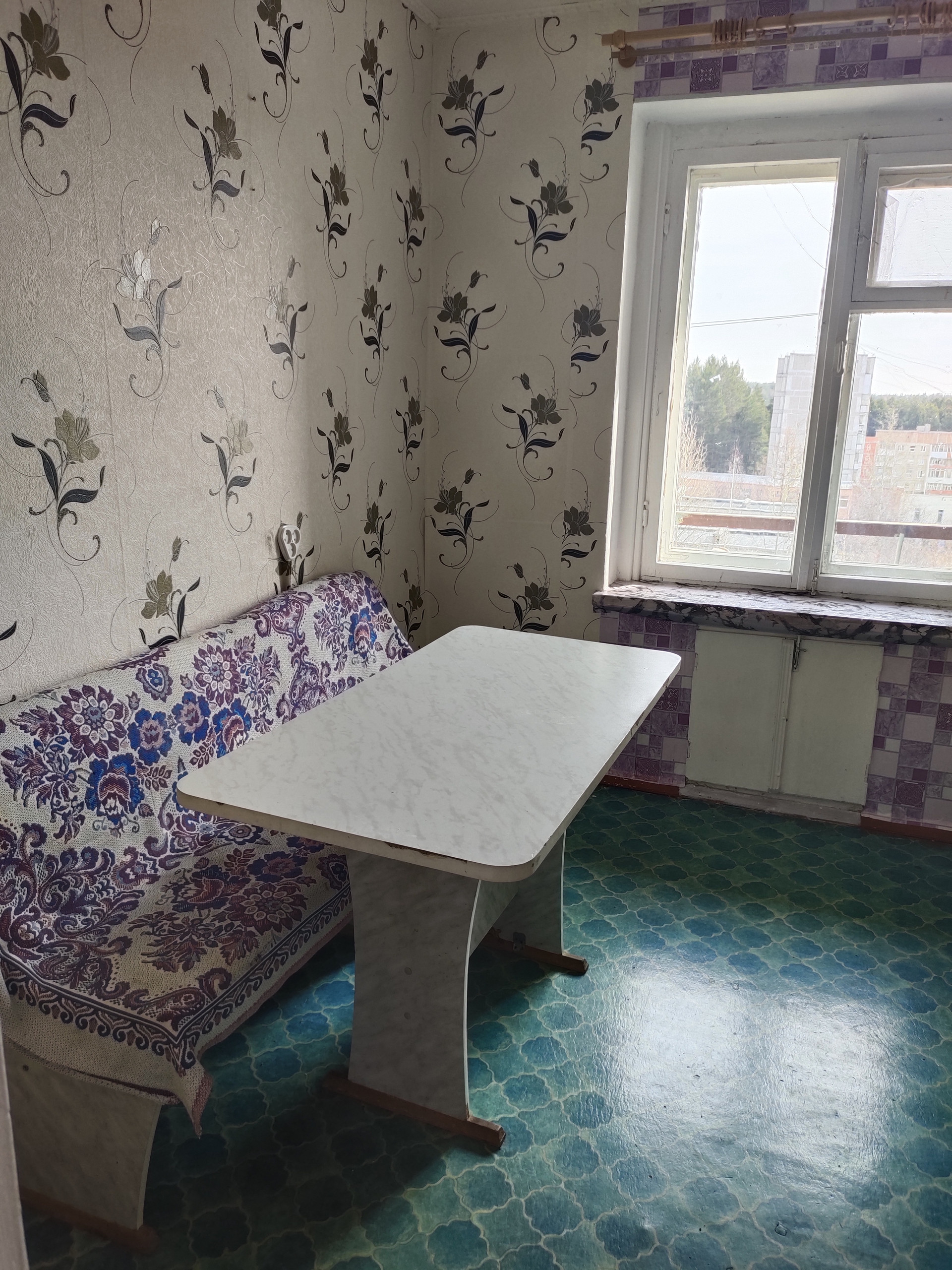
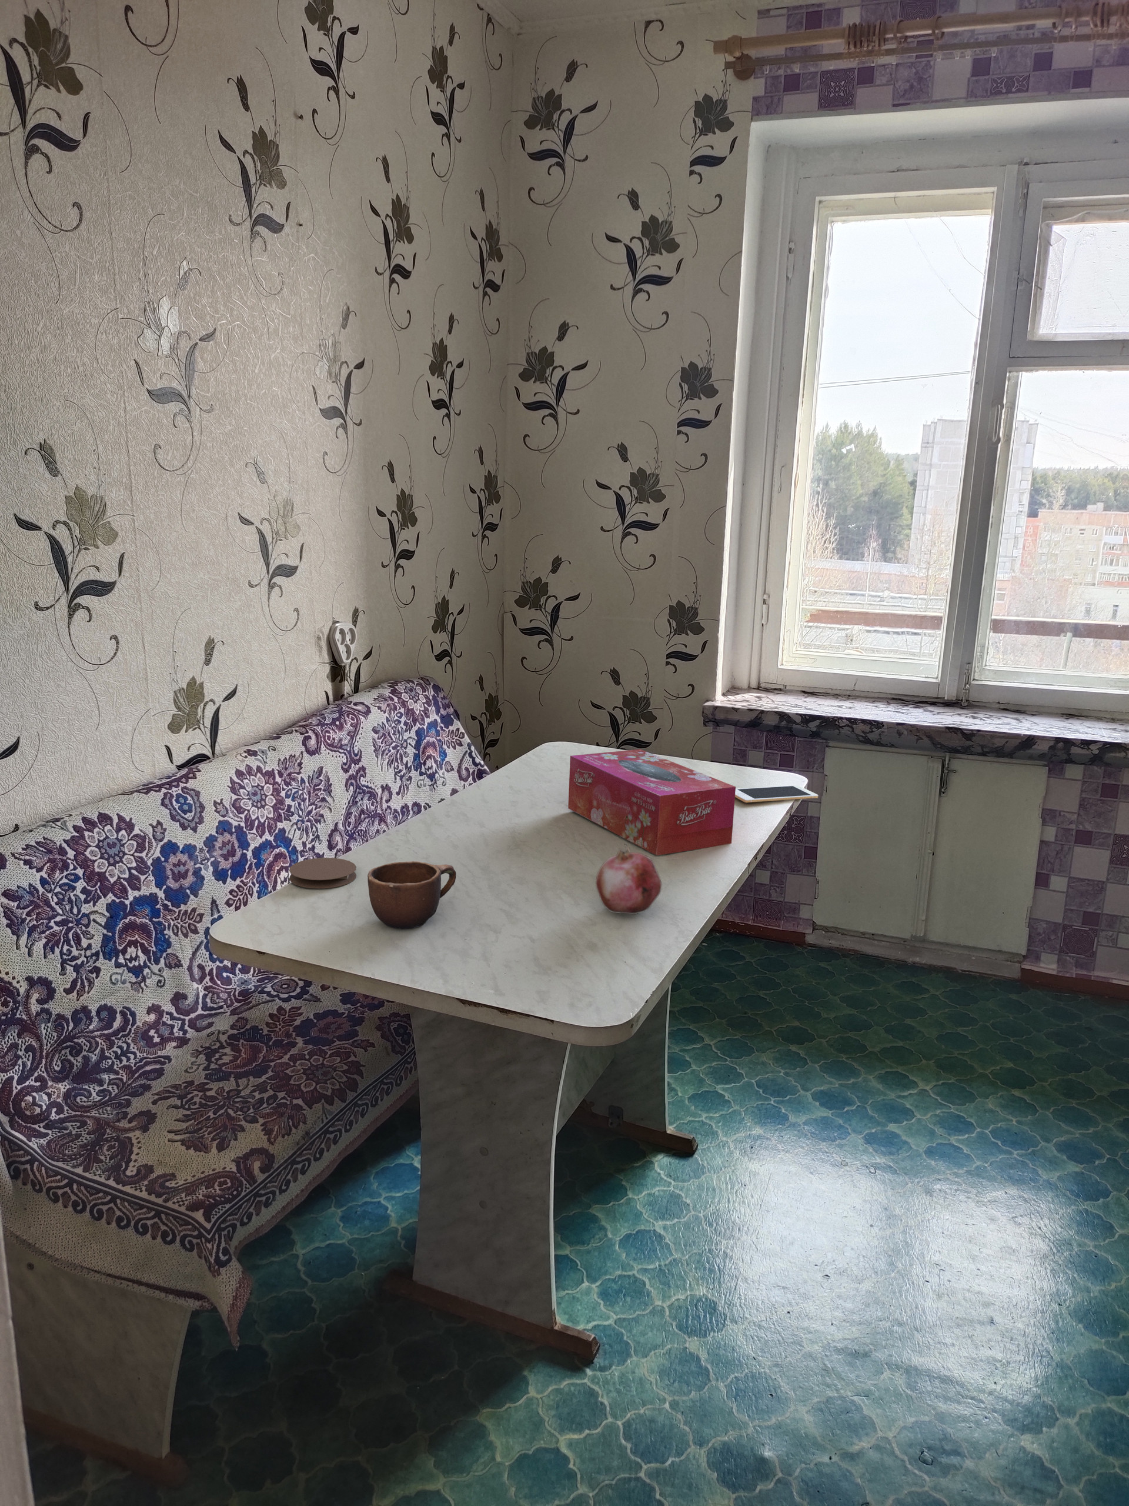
+ fruit [595,842,662,914]
+ coaster [288,857,357,889]
+ tissue box [567,749,736,856]
+ cell phone [735,785,818,803]
+ mug [366,861,457,930]
